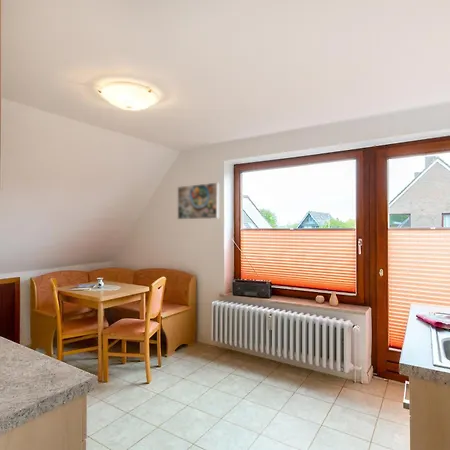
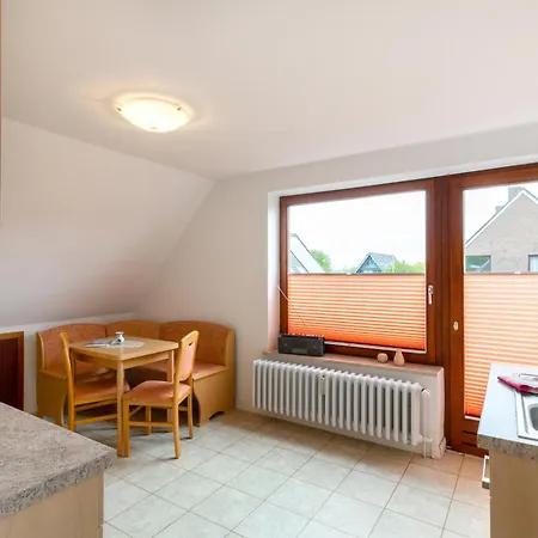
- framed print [177,182,220,220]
